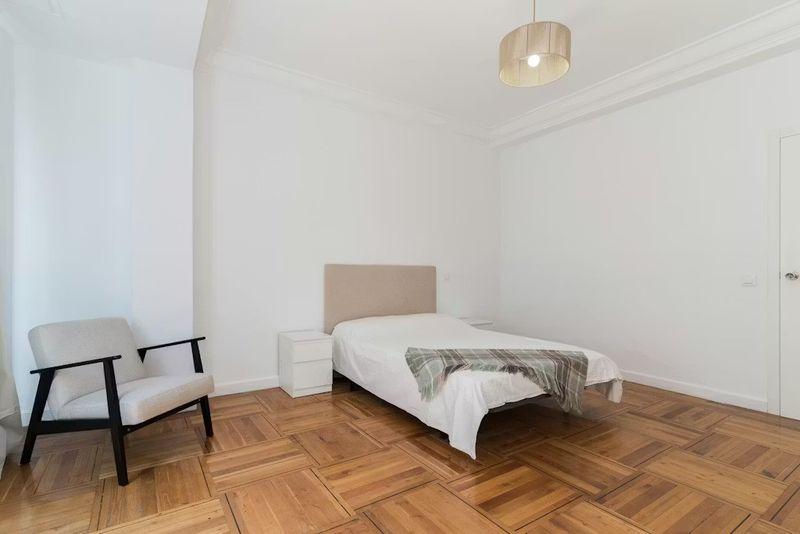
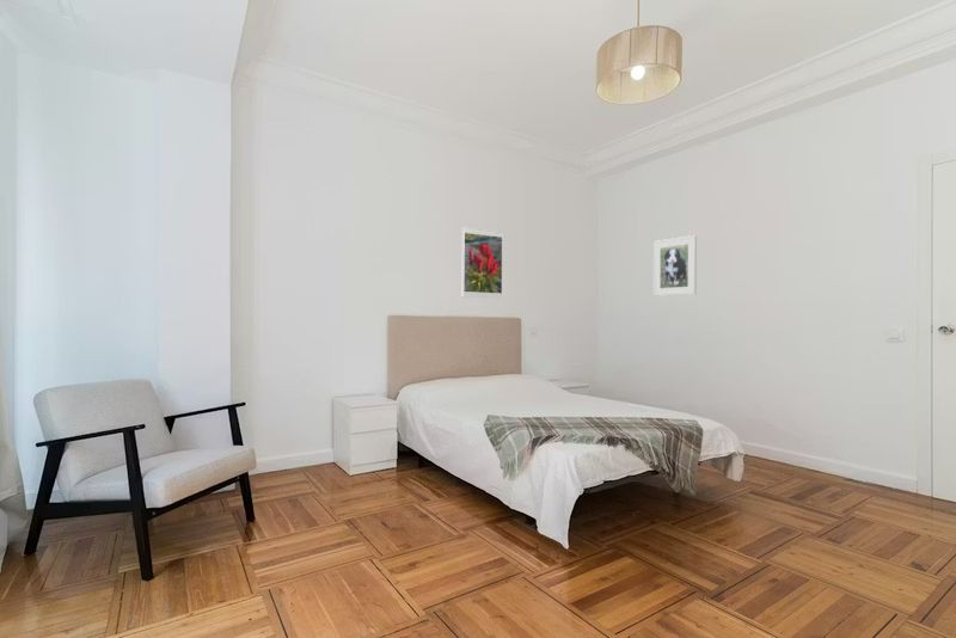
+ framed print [652,234,698,297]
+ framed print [461,227,503,300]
